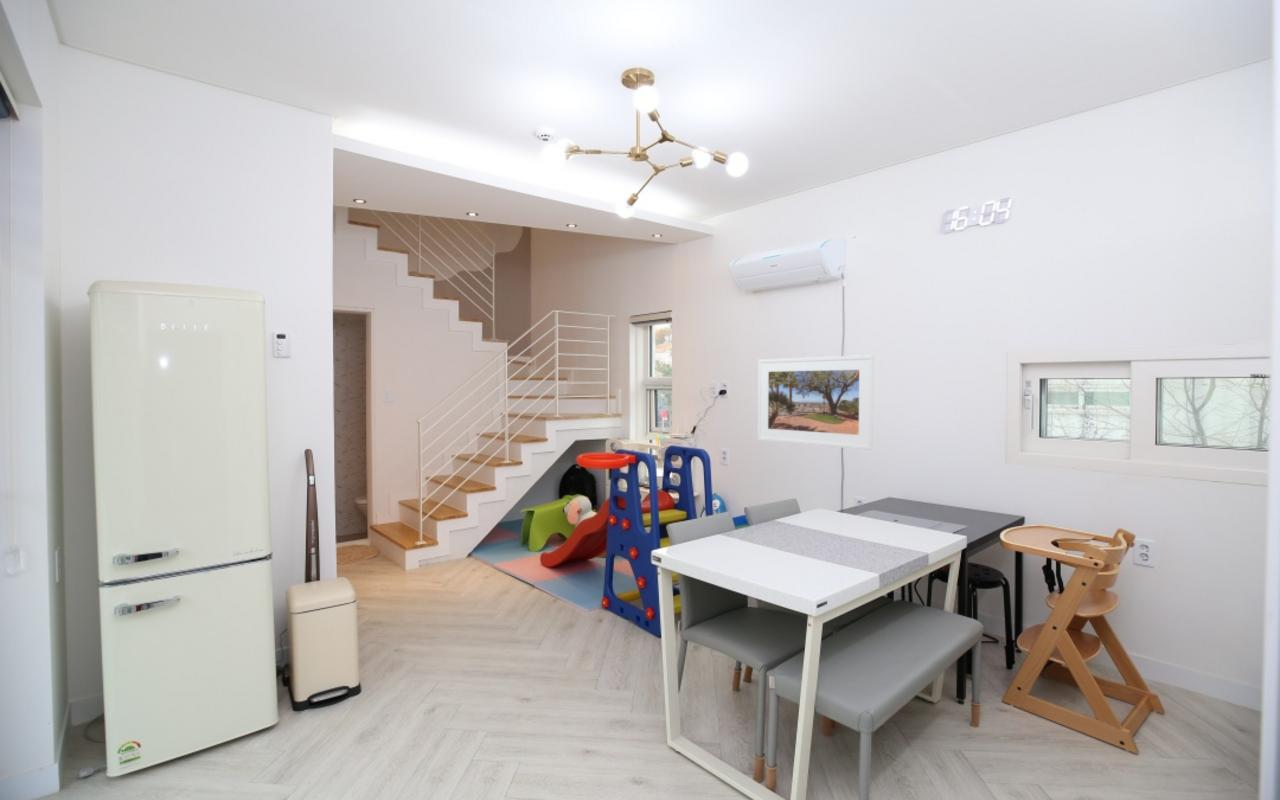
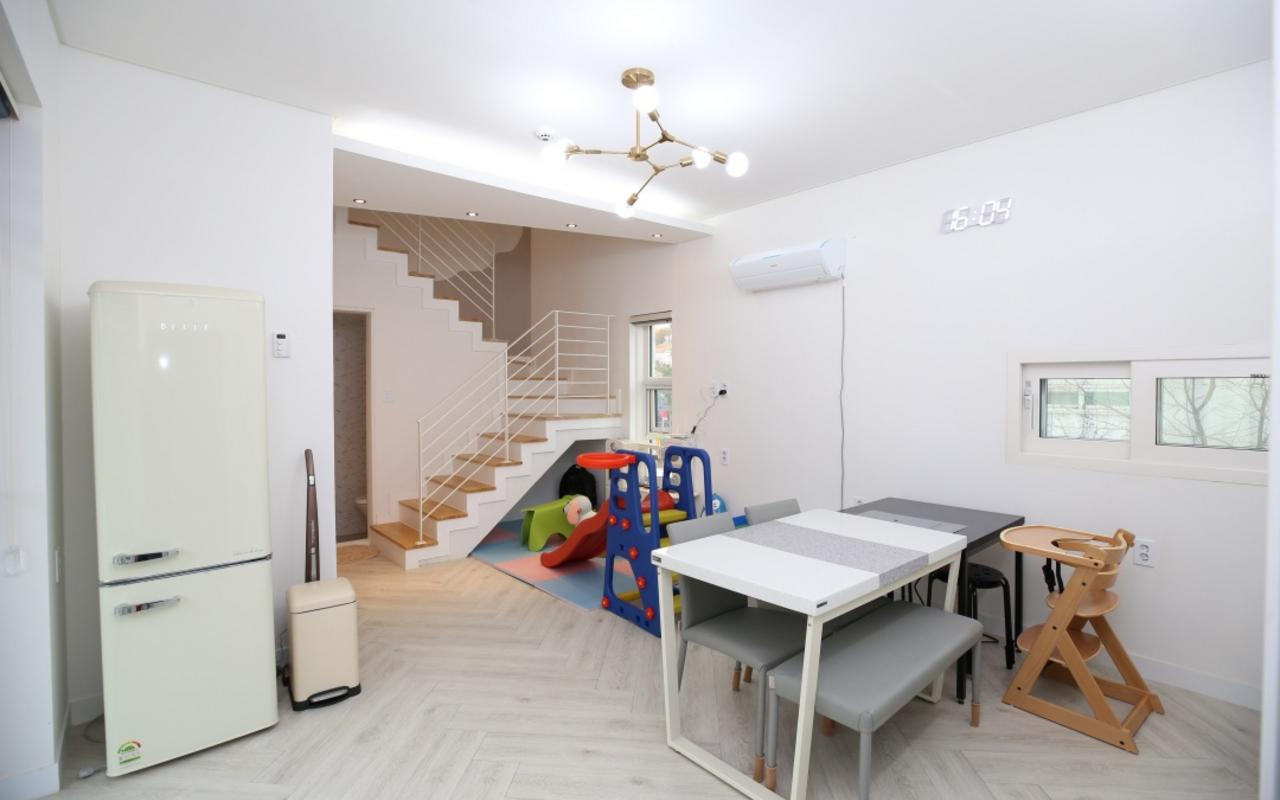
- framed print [757,354,875,451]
